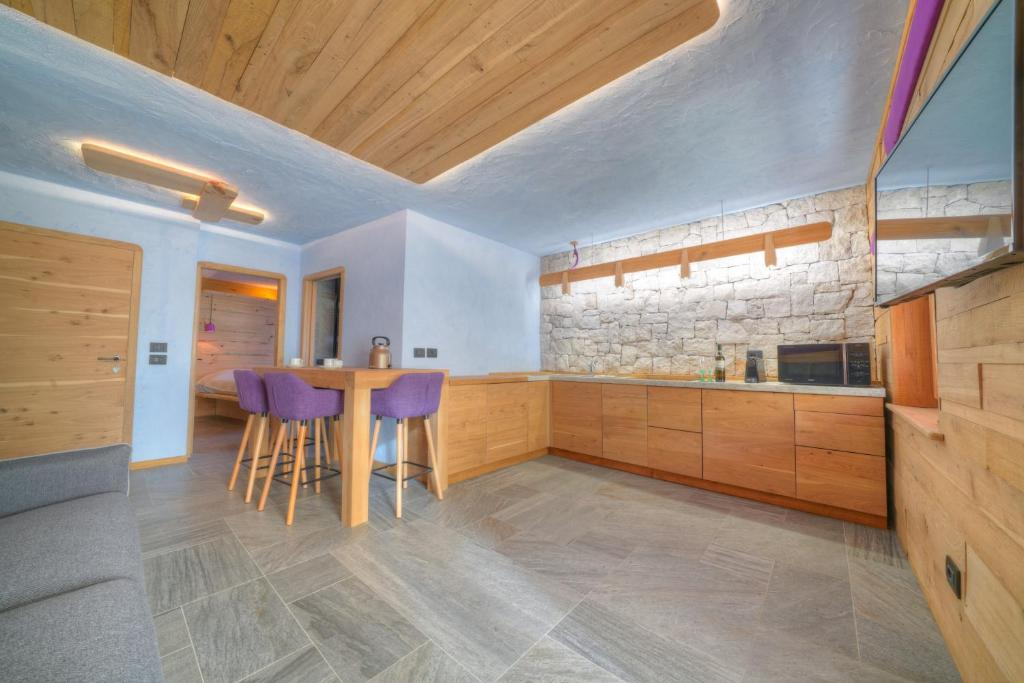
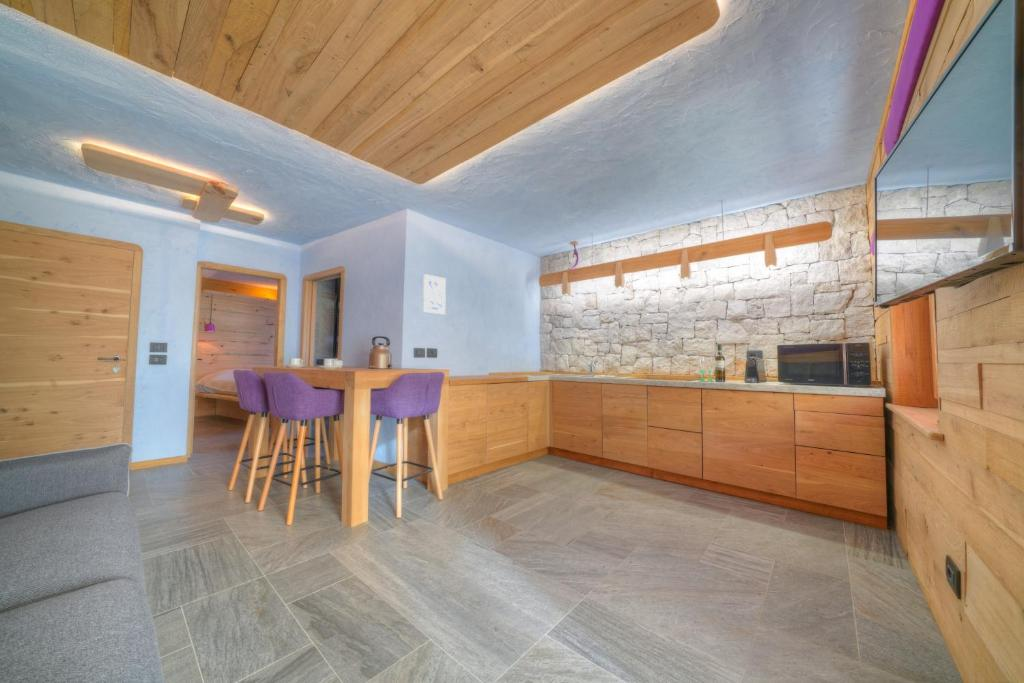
+ wall art [422,273,447,316]
